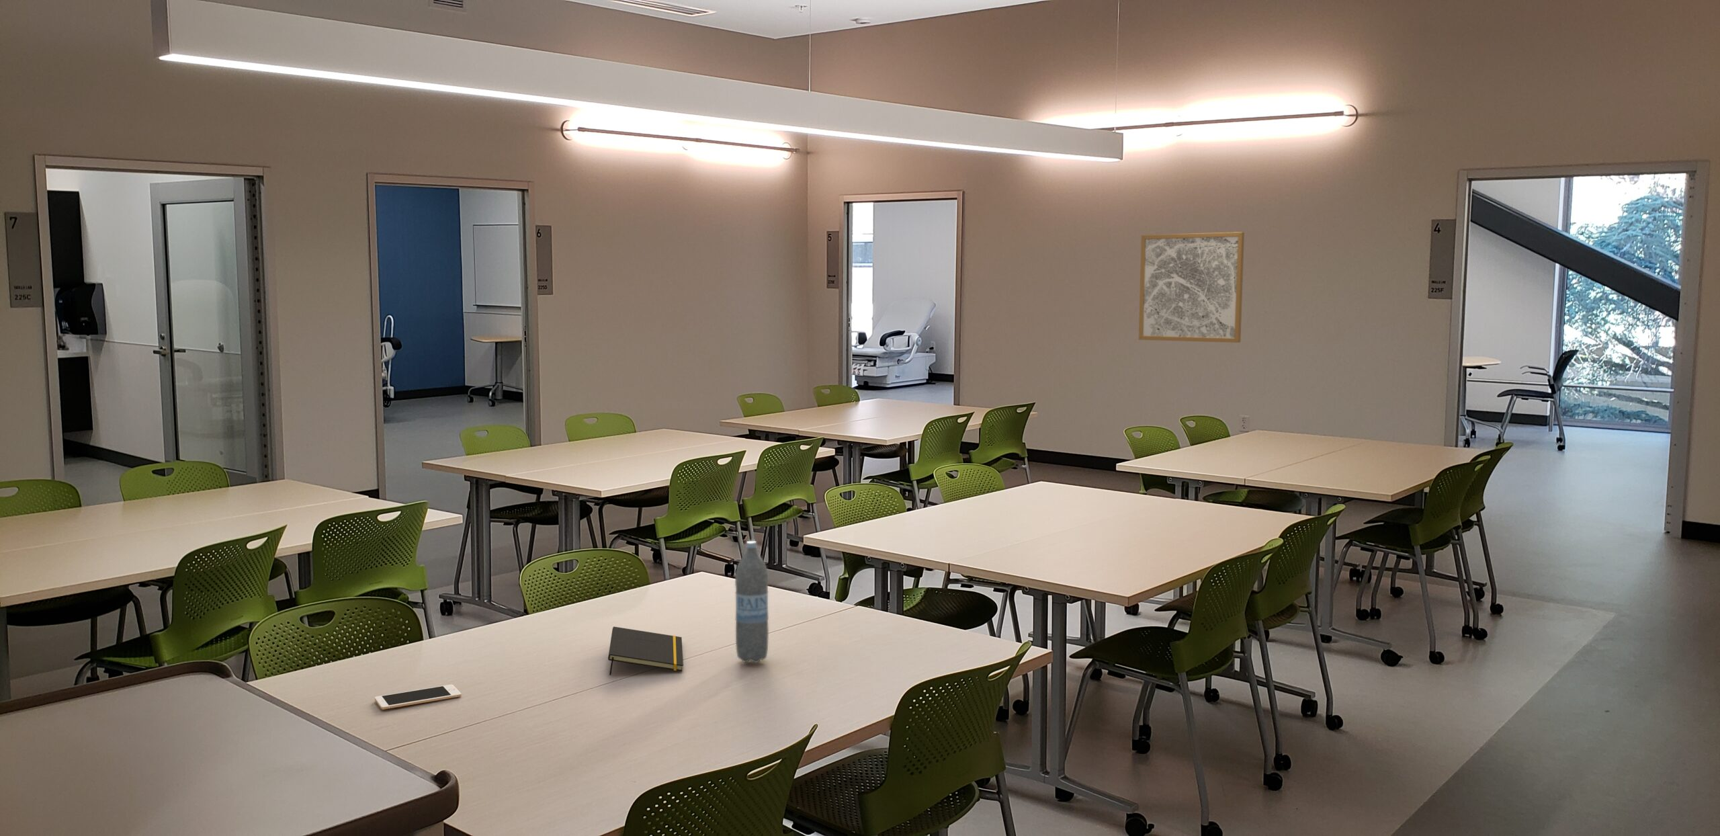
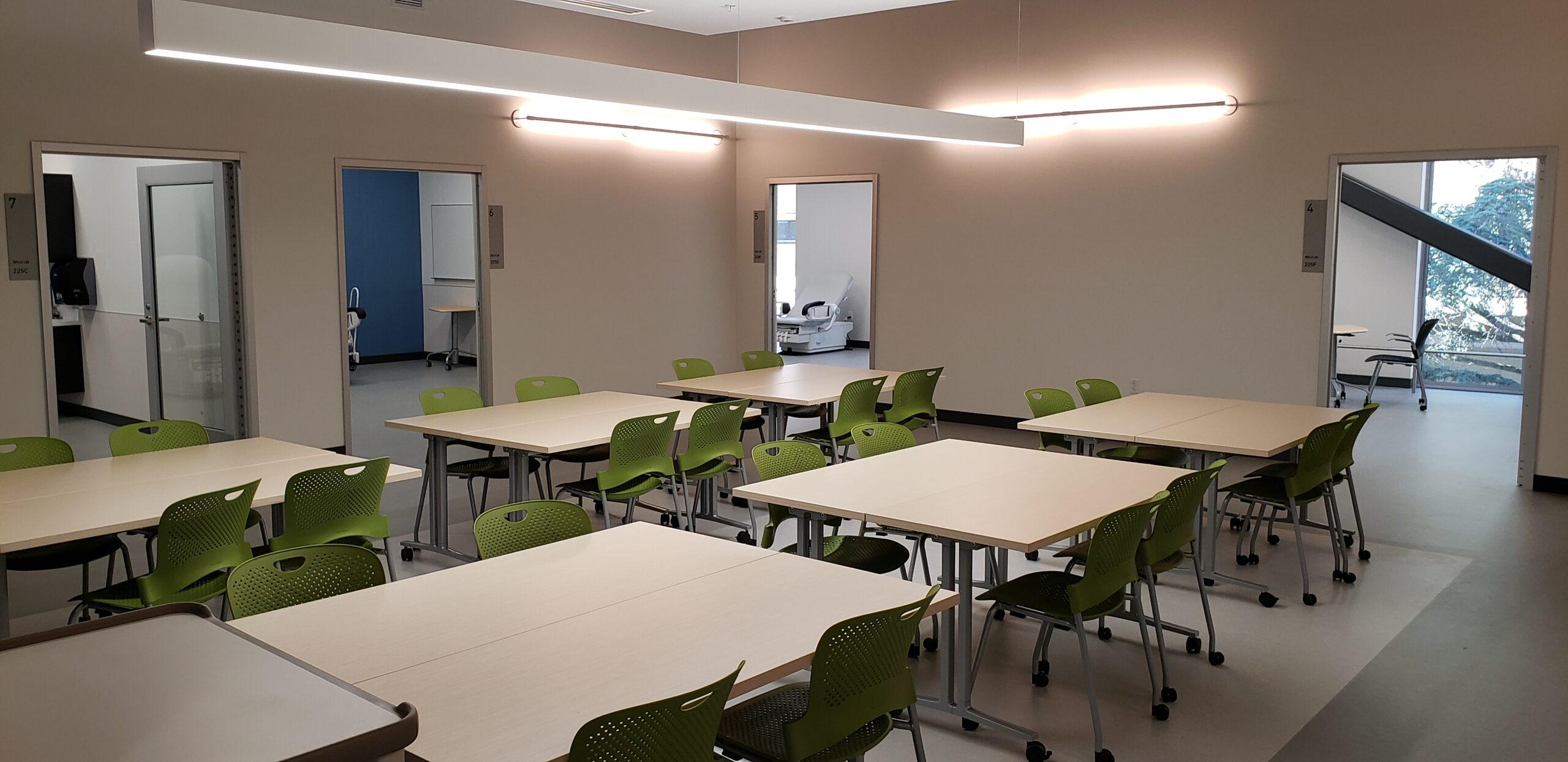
- wall art [1139,231,1245,343]
- water bottle [734,540,769,664]
- cell phone [374,685,462,710]
- notepad [608,625,684,676]
